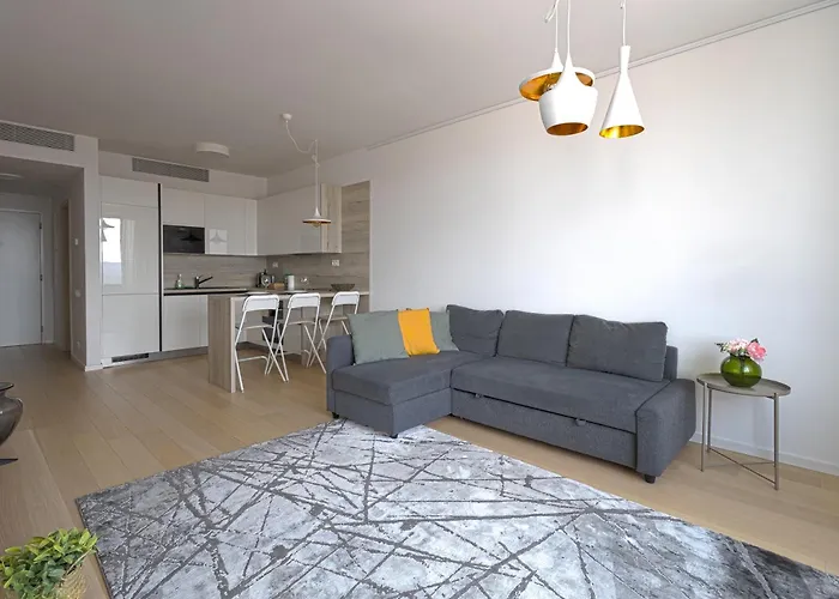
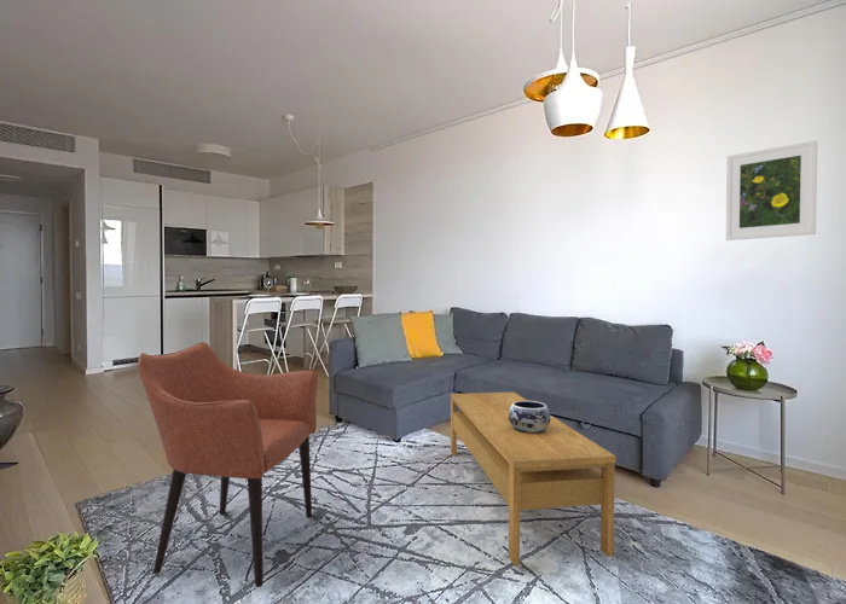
+ decorative bowl [509,400,551,434]
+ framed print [725,139,818,242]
+ coffee table [450,391,616,567]
+ armchair [137,341,319,588]
